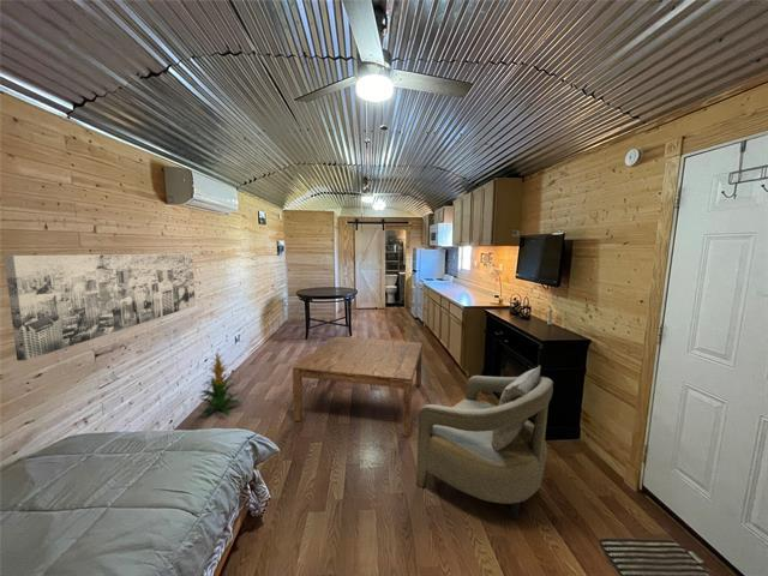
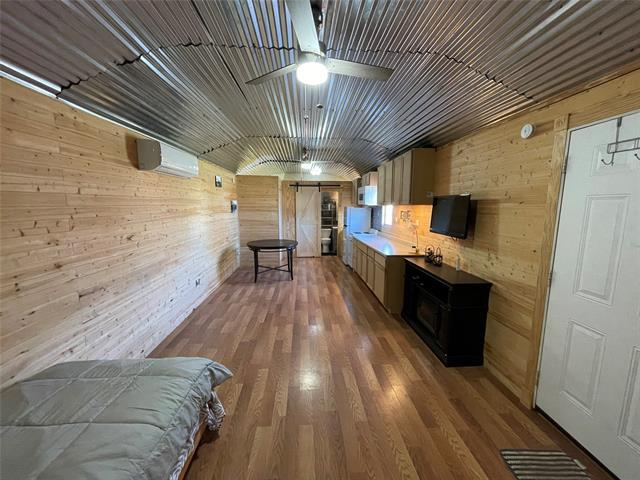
- indoor plant [198,350,244,419]
- wall art [2,252,197,361]
- armchair [415,365,554,521]
- coffee table [292,335,424,438]
